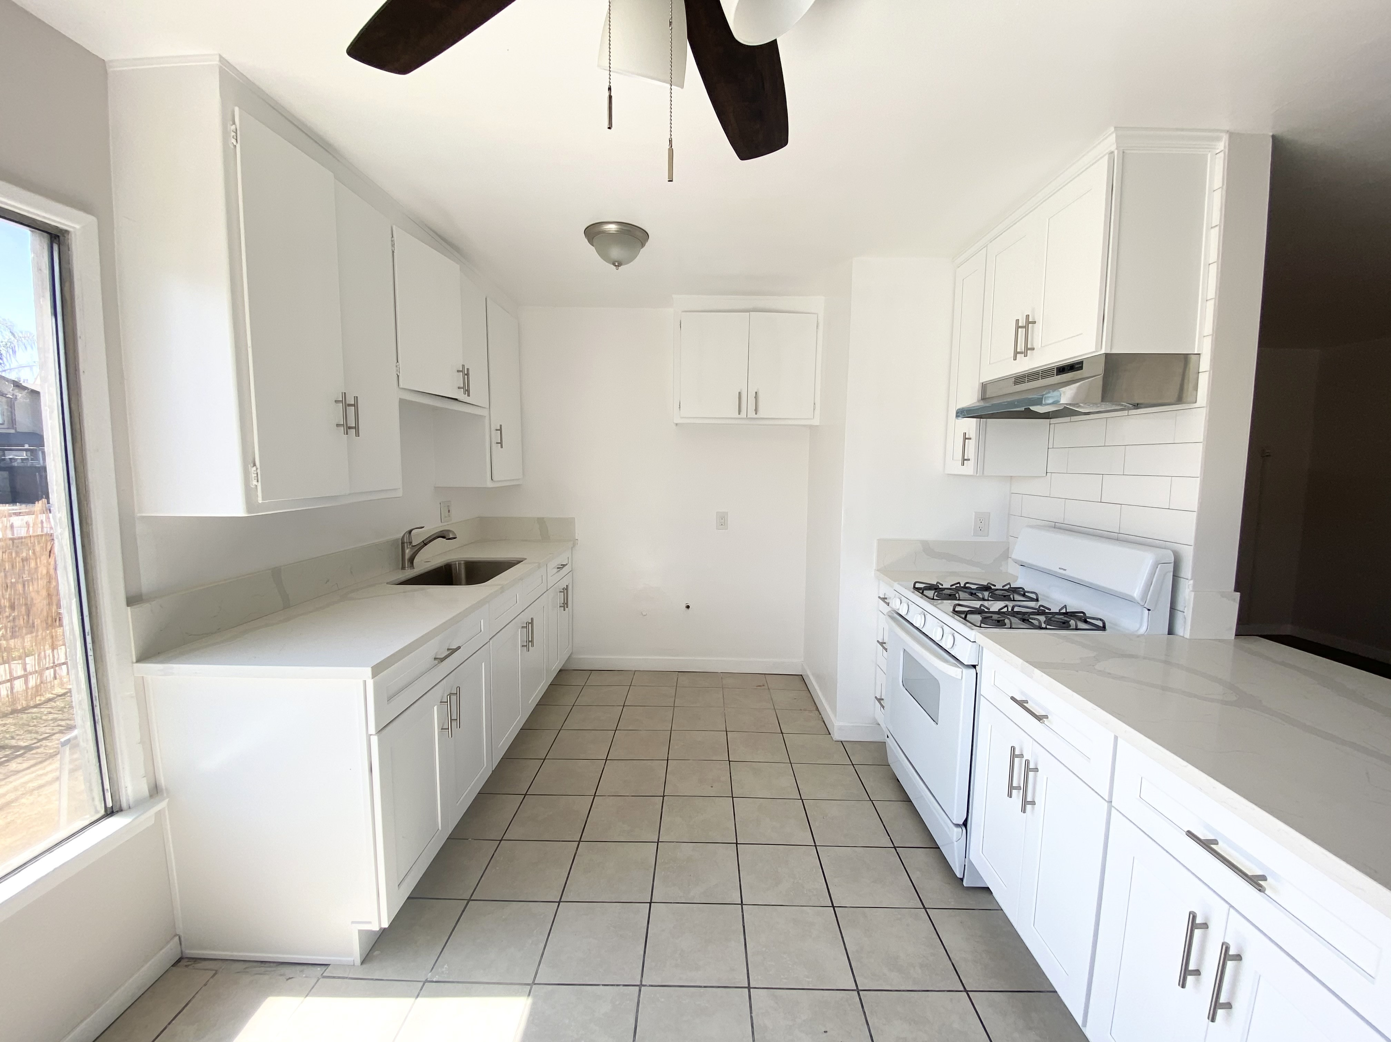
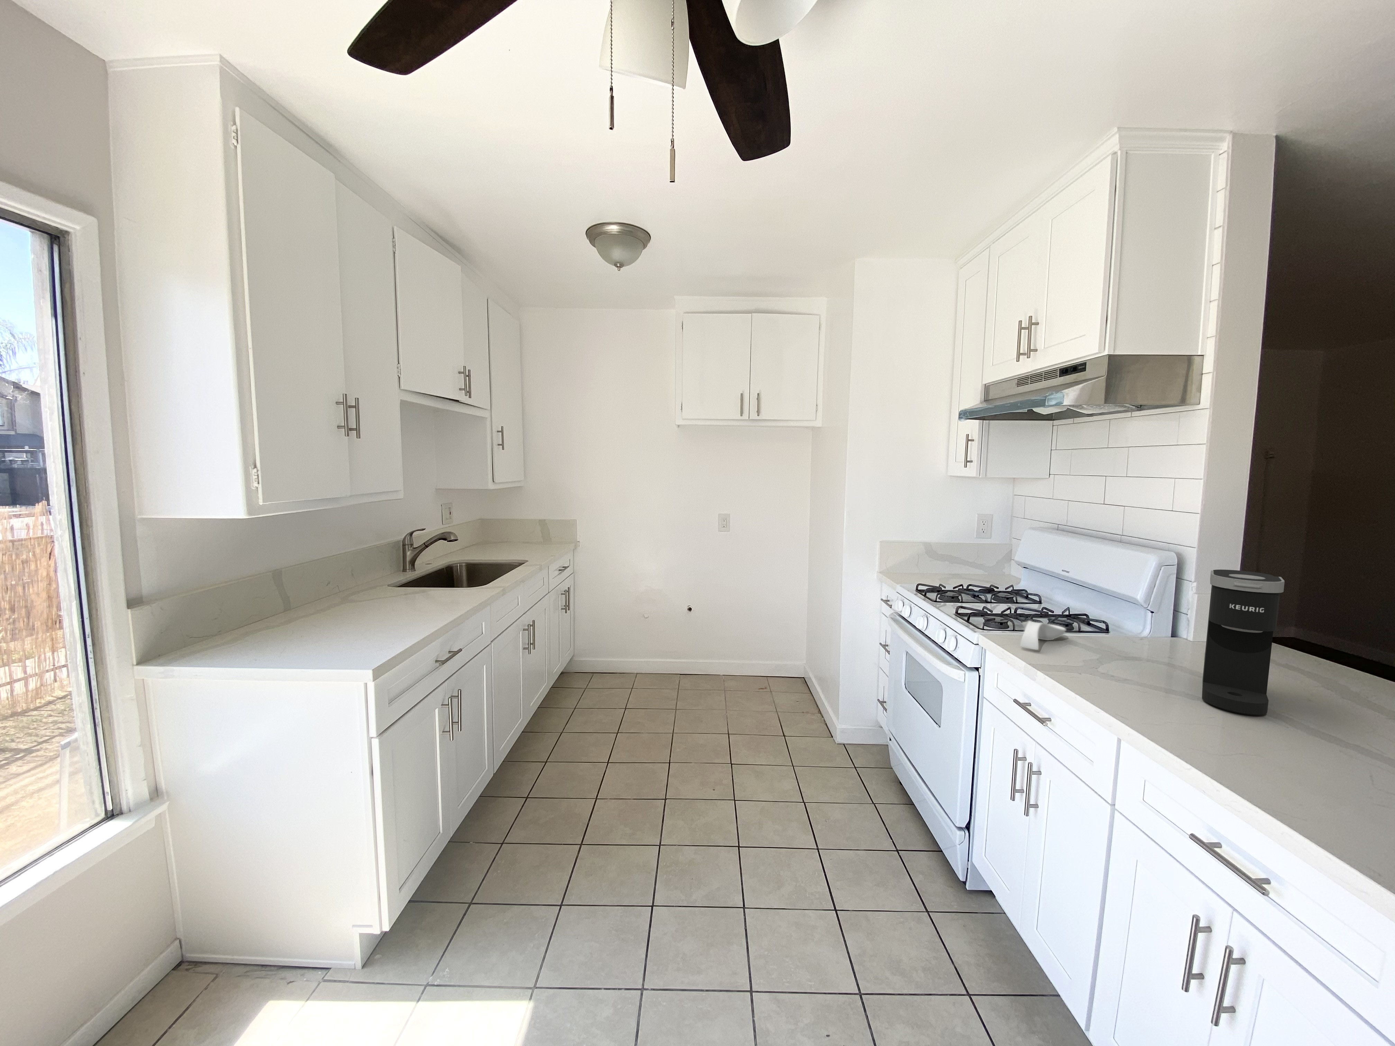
+ spoon rest [1020,620,1067,650]
+ coffee maker [1202,569,1285,715]
